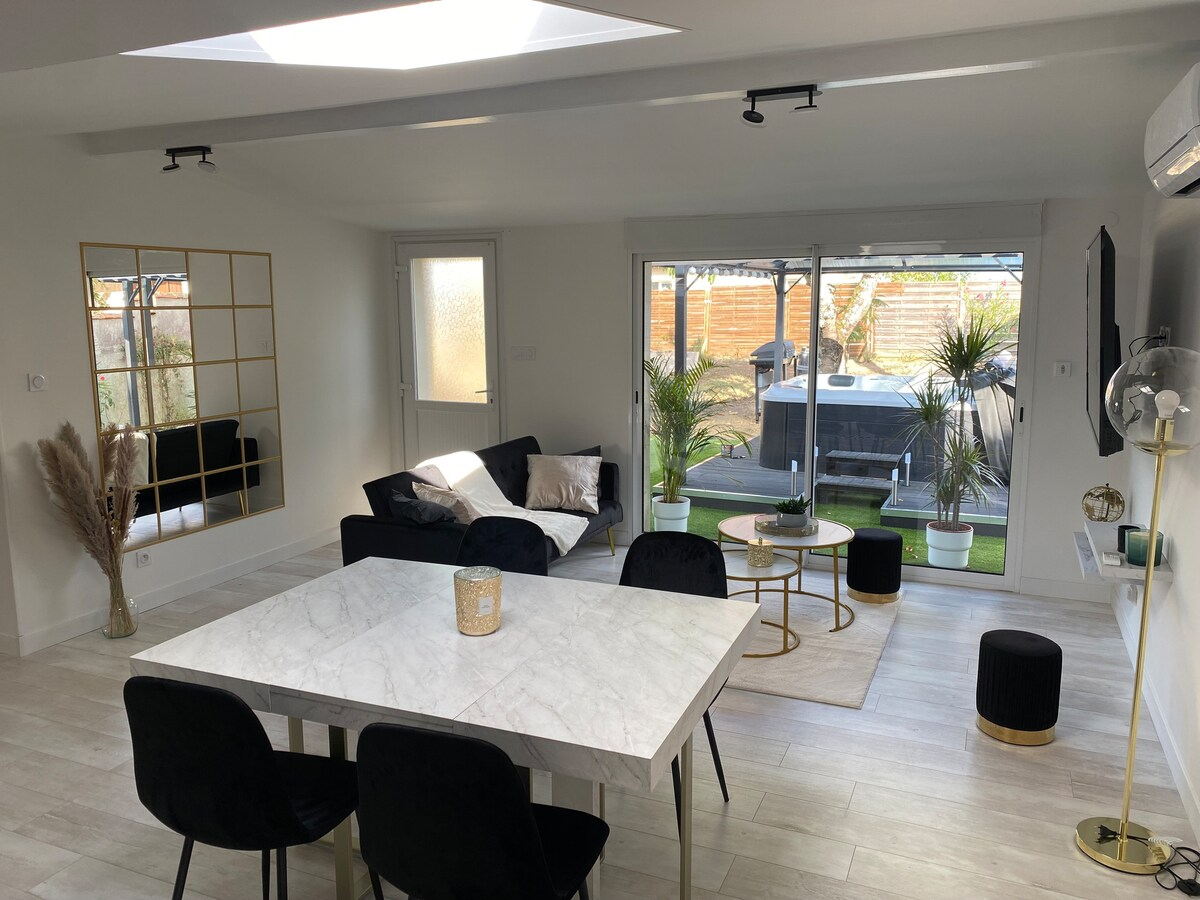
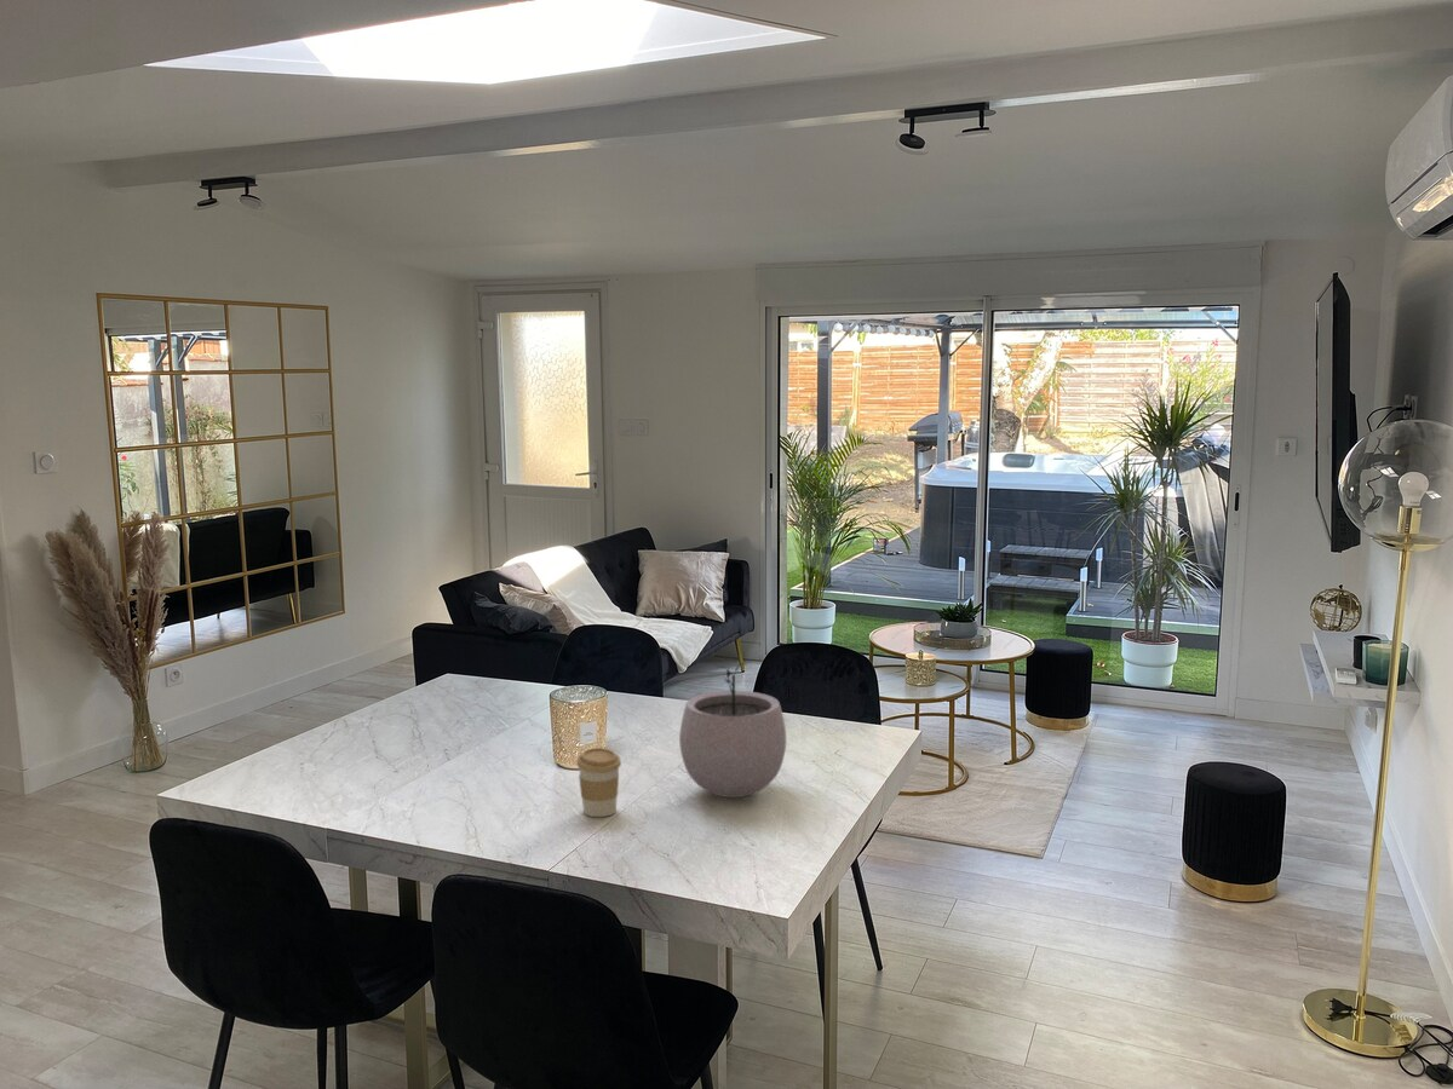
+ coffee cup [575,747,622,818]
+ plant pot [678,662,787,799]
